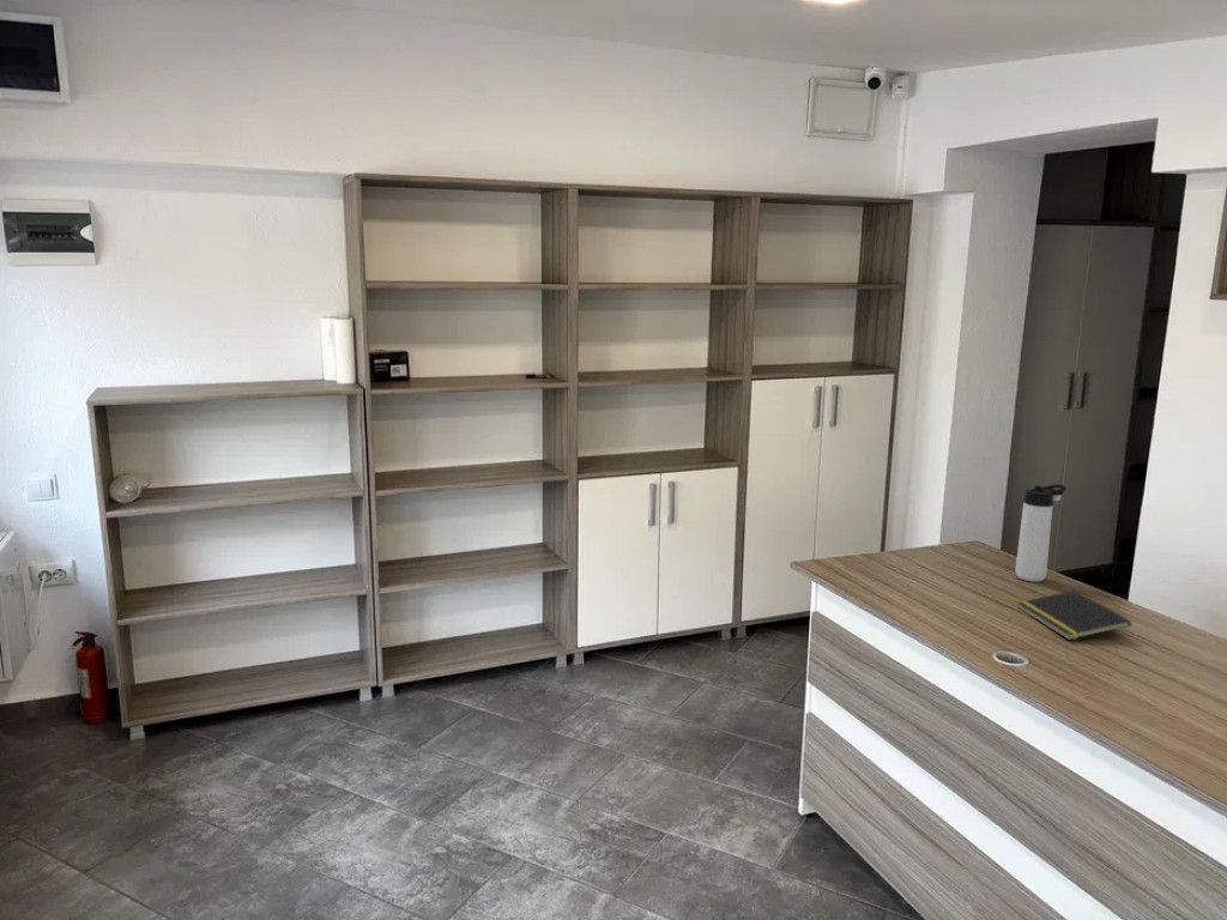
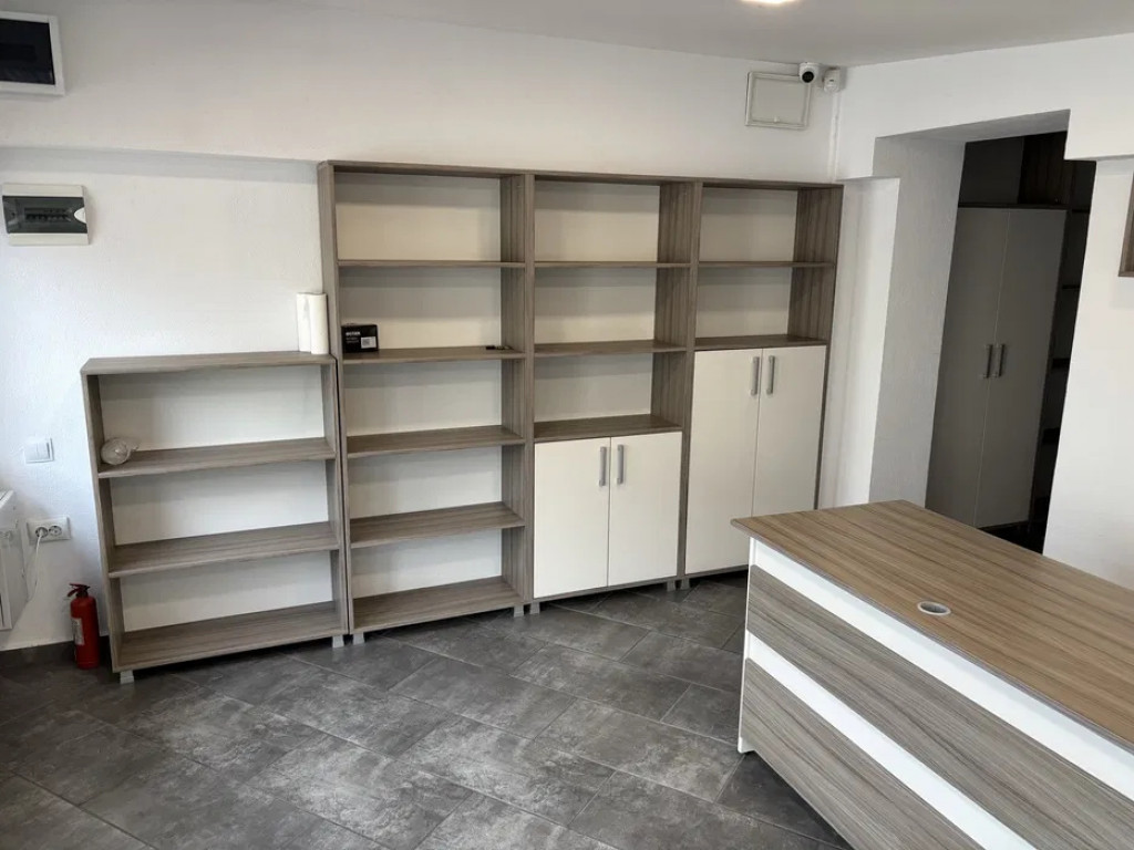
- notepad [1016,589,1132,641]
- thermos bottle [1014,484,1066,583]
